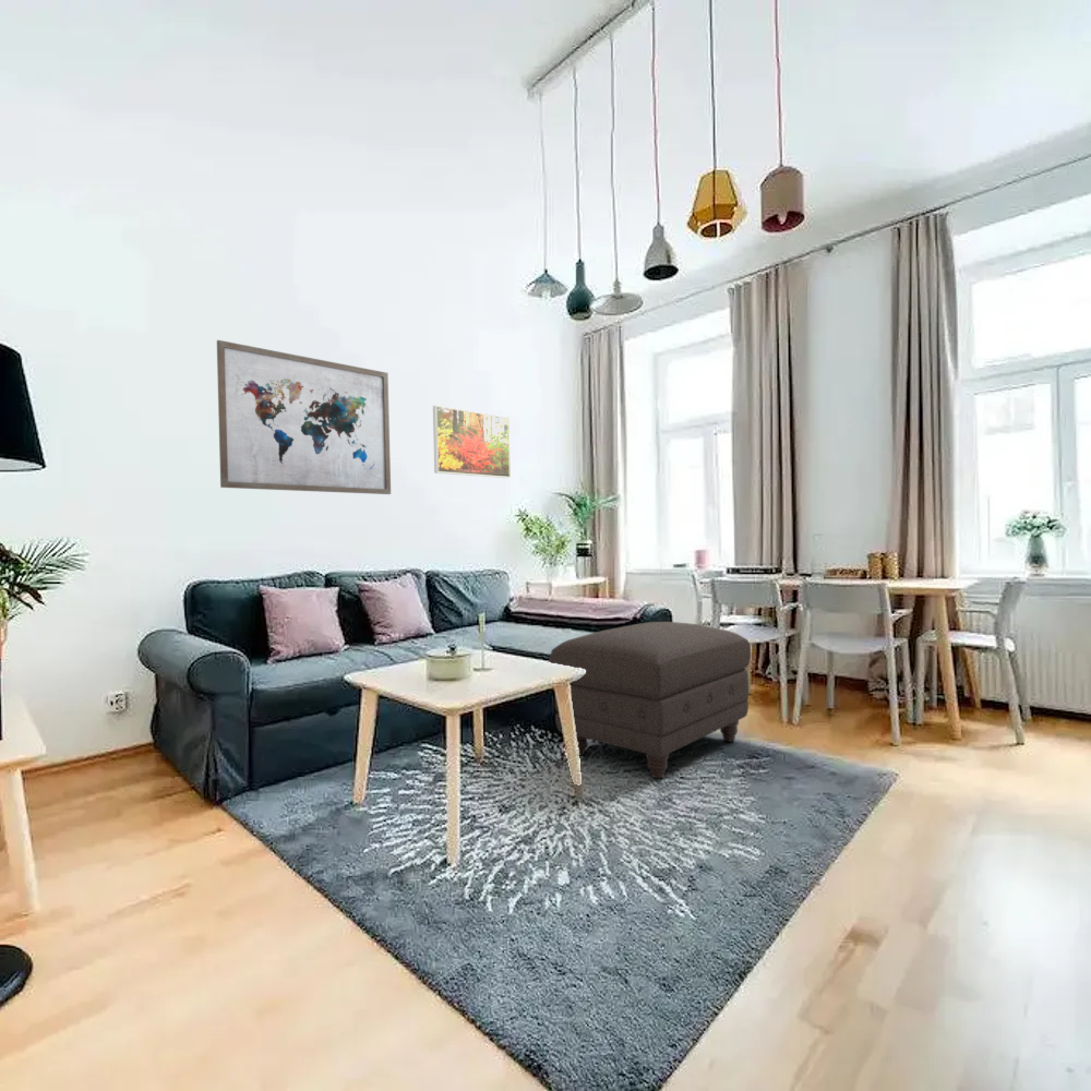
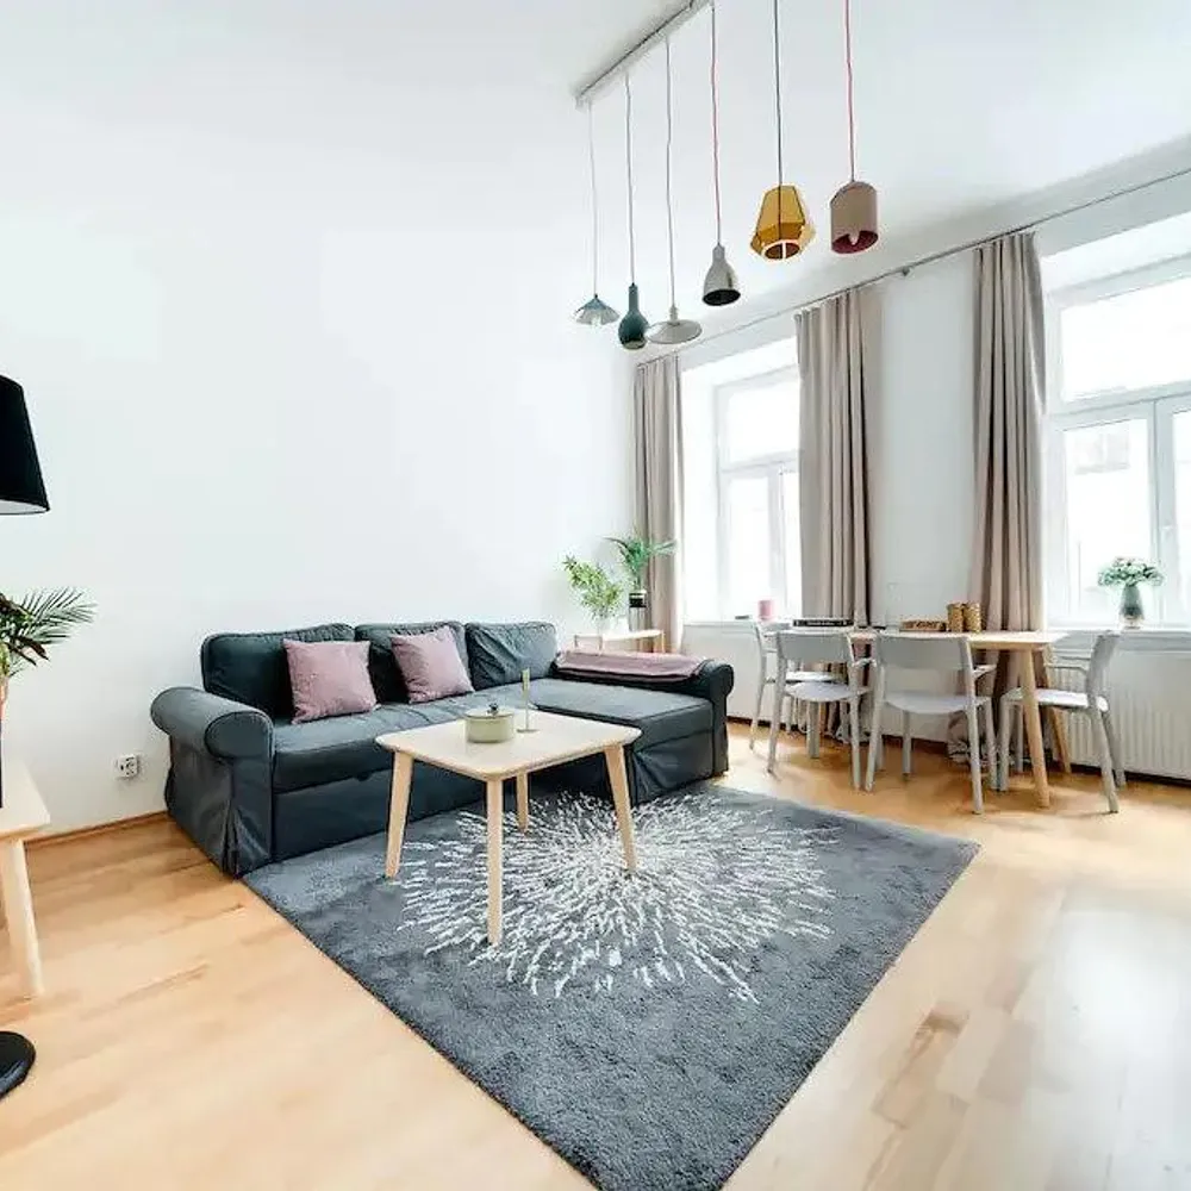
- wall art [216,339,392,495]
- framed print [432,405,512,479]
- ottoman [548,621,752,779]
